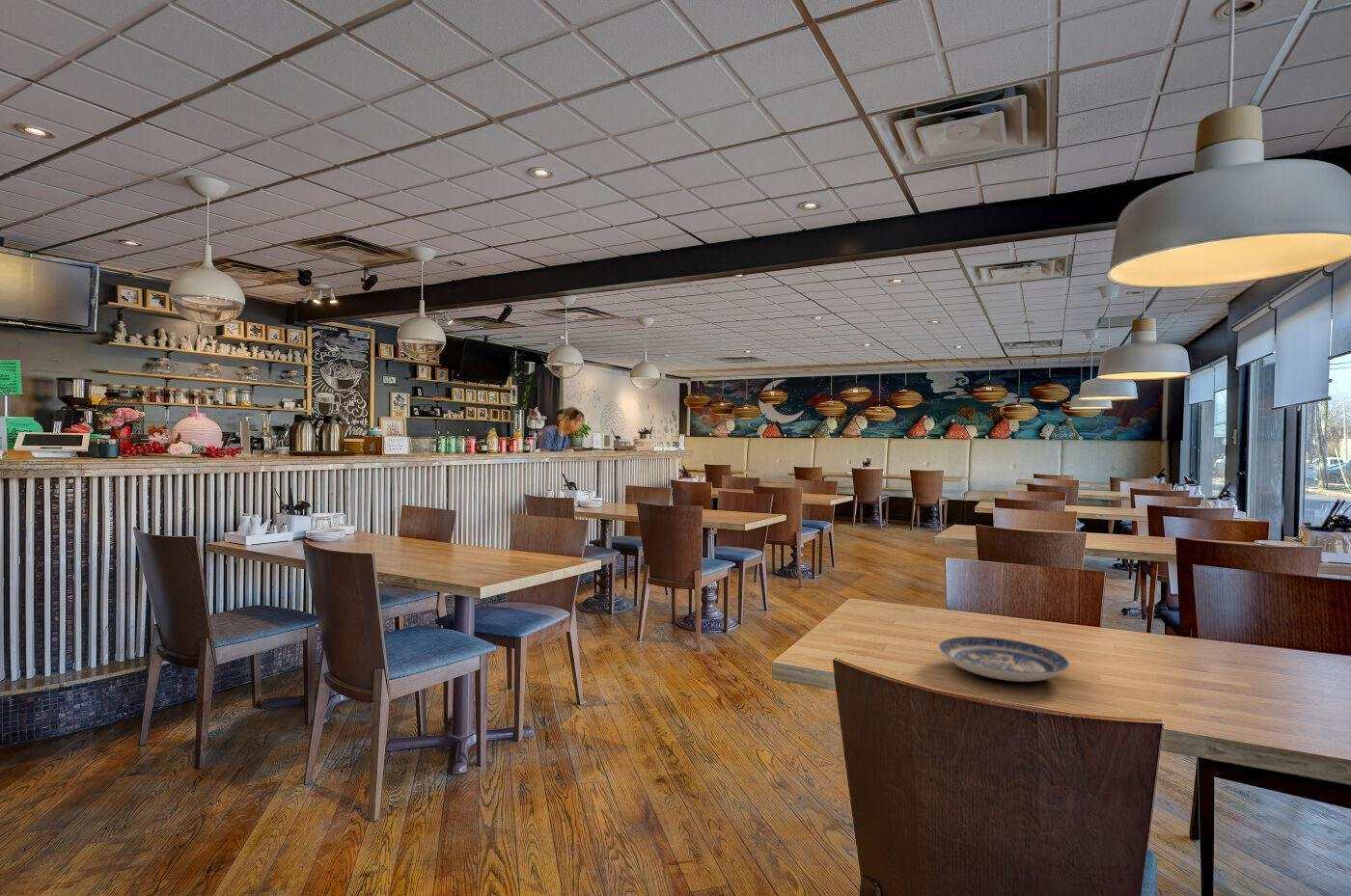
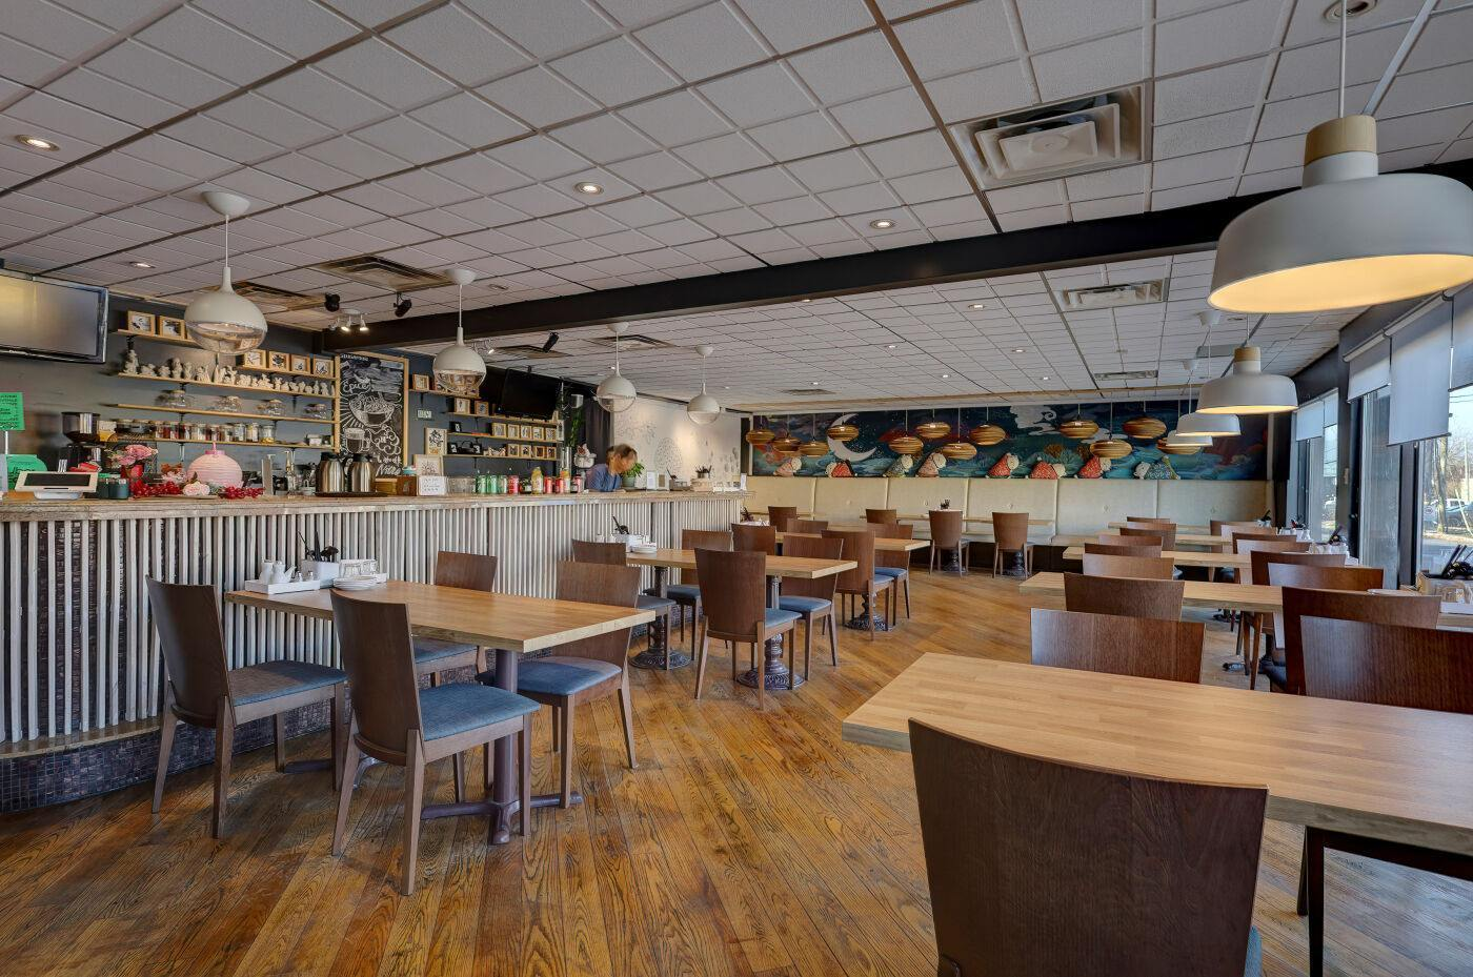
- plate [938,636,1070,683]
